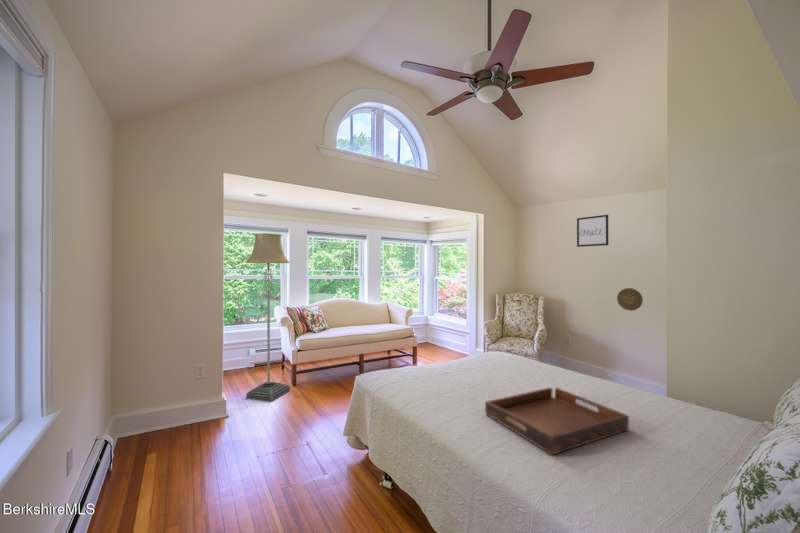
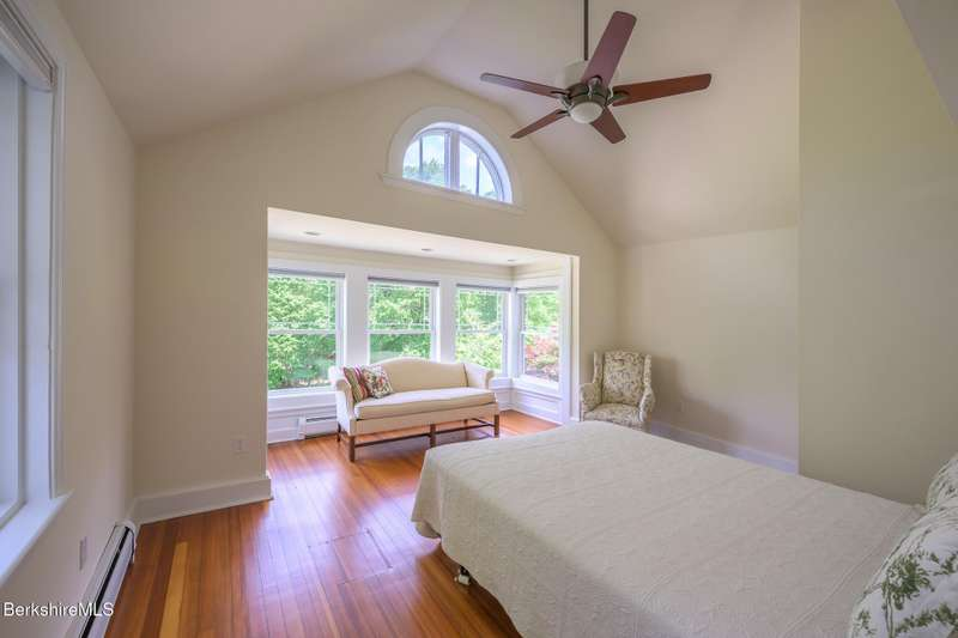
- floor lamp [245,232,291,402]
- decorative plate [616,287,644,312]
- serving tray [484,387,630,456]
- wall art [576,214,609,248]
